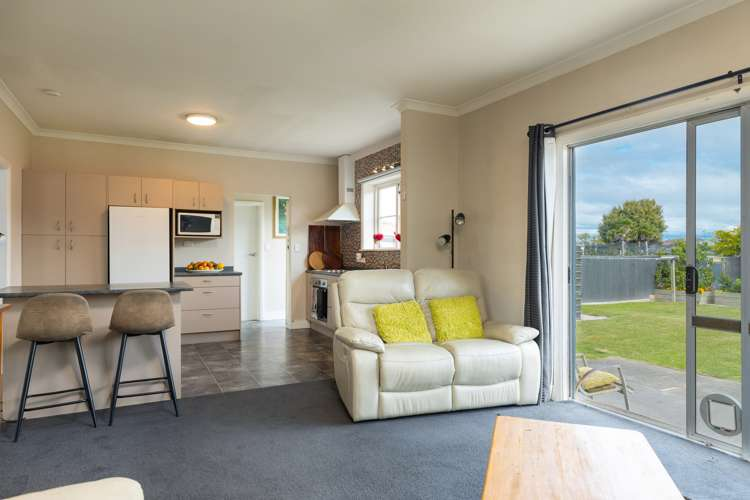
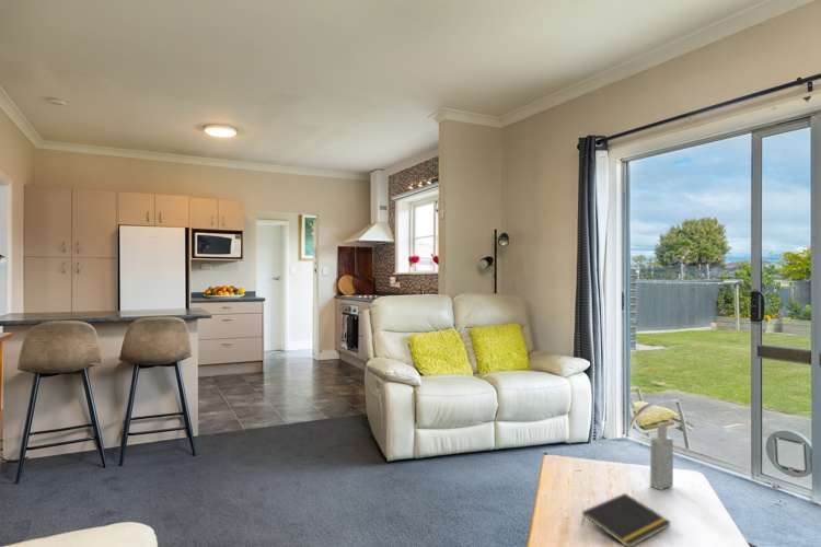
+ notepad [580,492,672,547]
+ bottle [649,421,674,491]
